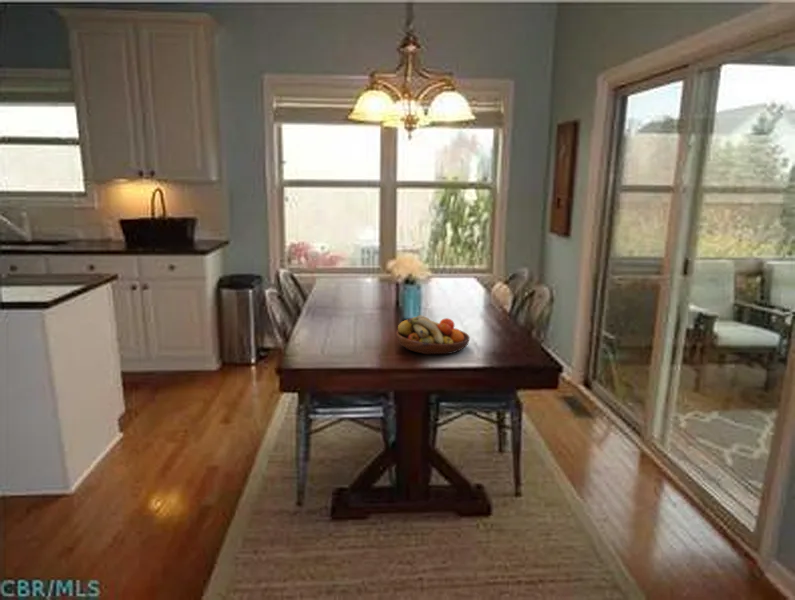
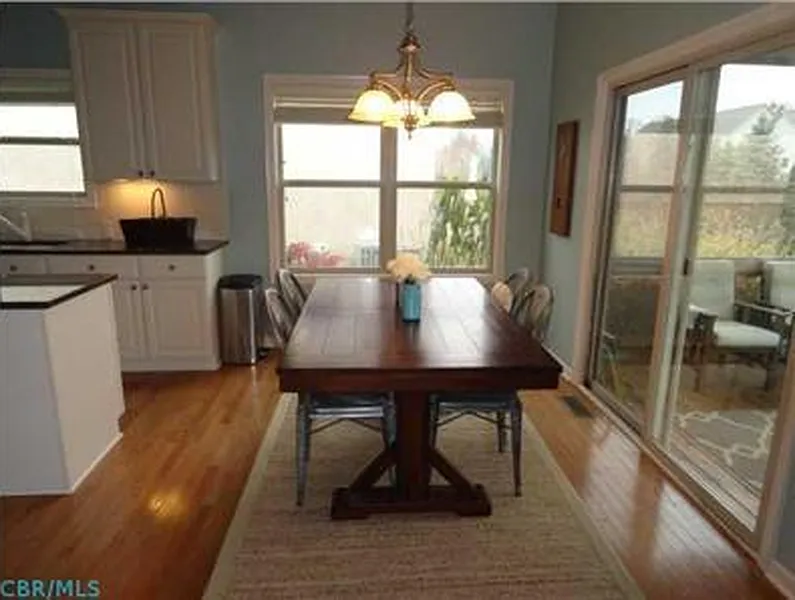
- fruit bowl [395,315,471,356]
